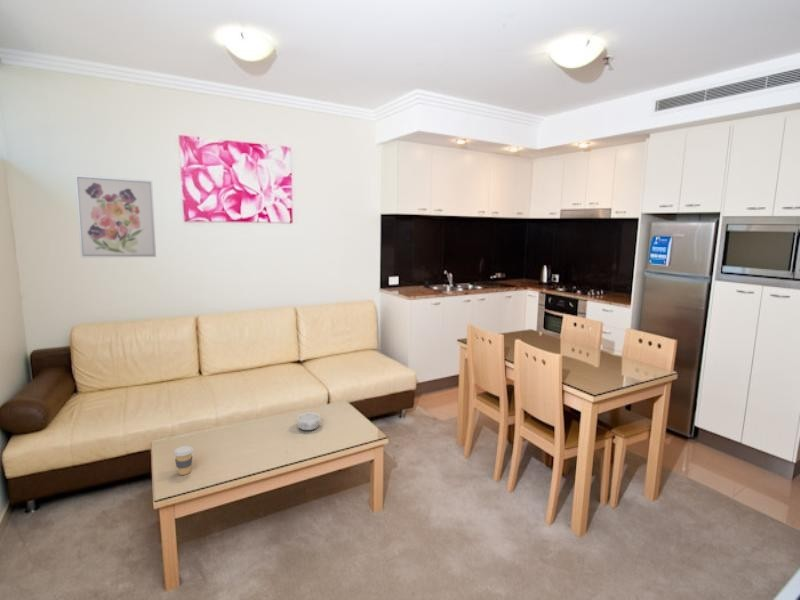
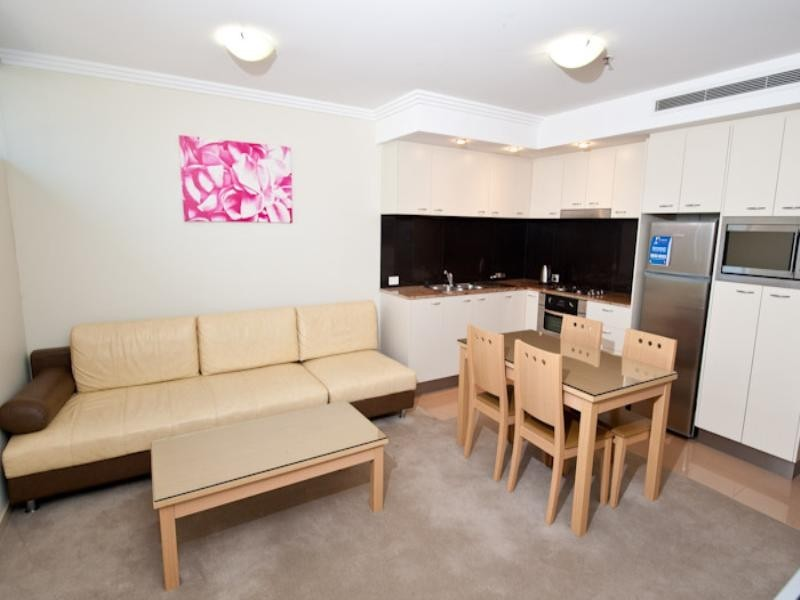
- decorative bowl [296,412,324,431]
- wall art [74,174,157,258]
- coffee cup [172,445,194,476]
